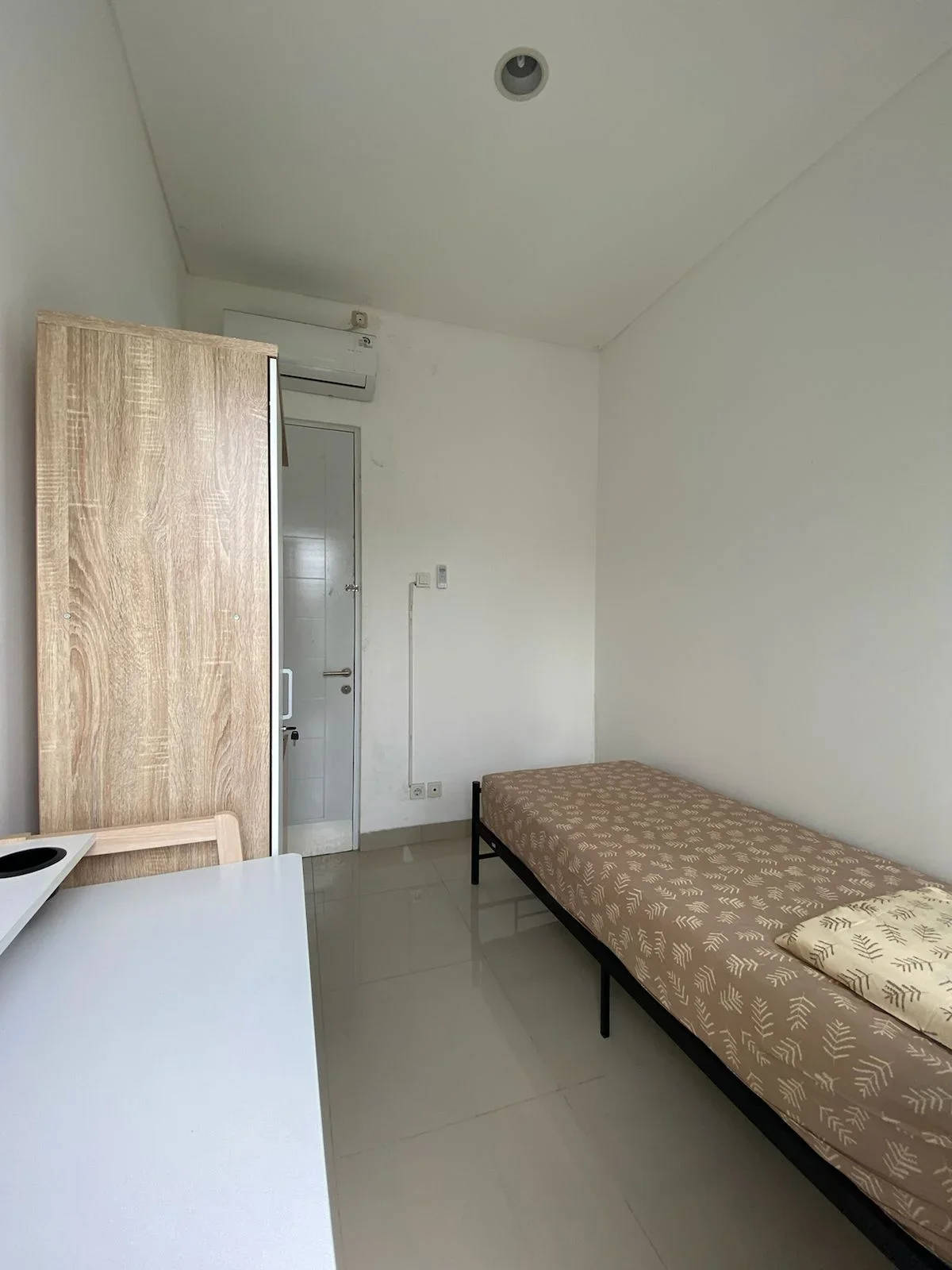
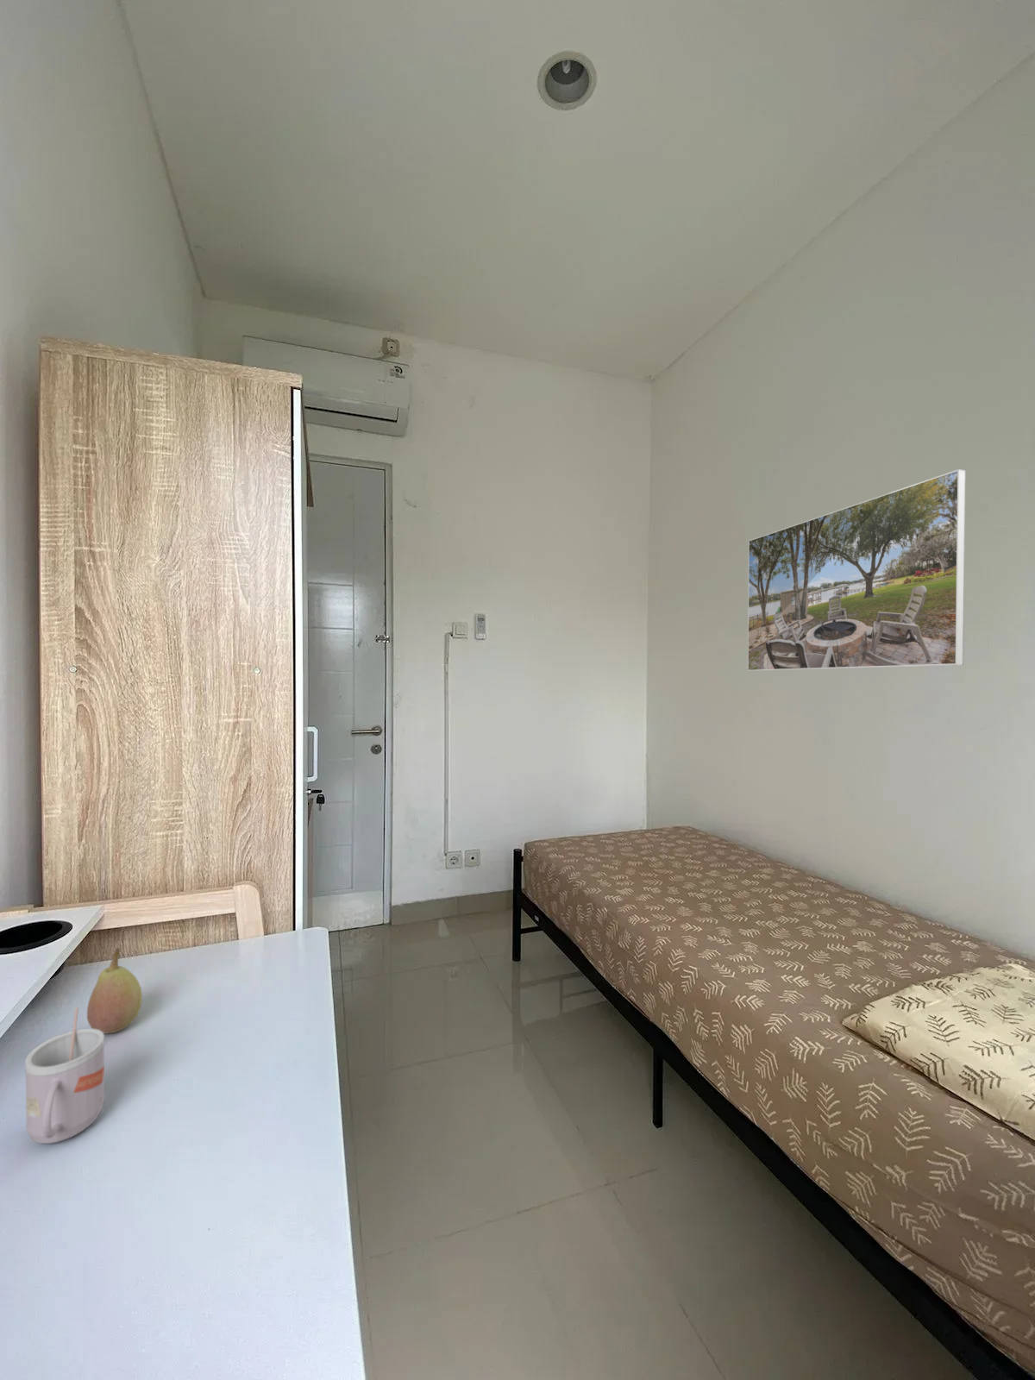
+ fruit [86,948,144,1034]
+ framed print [747,468,967,672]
+ mug [24,1006,105,1144]
